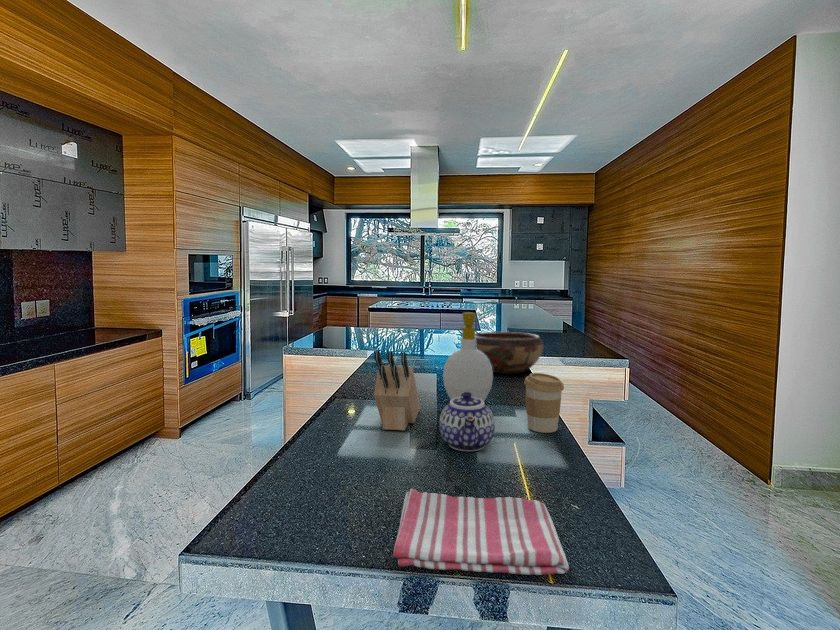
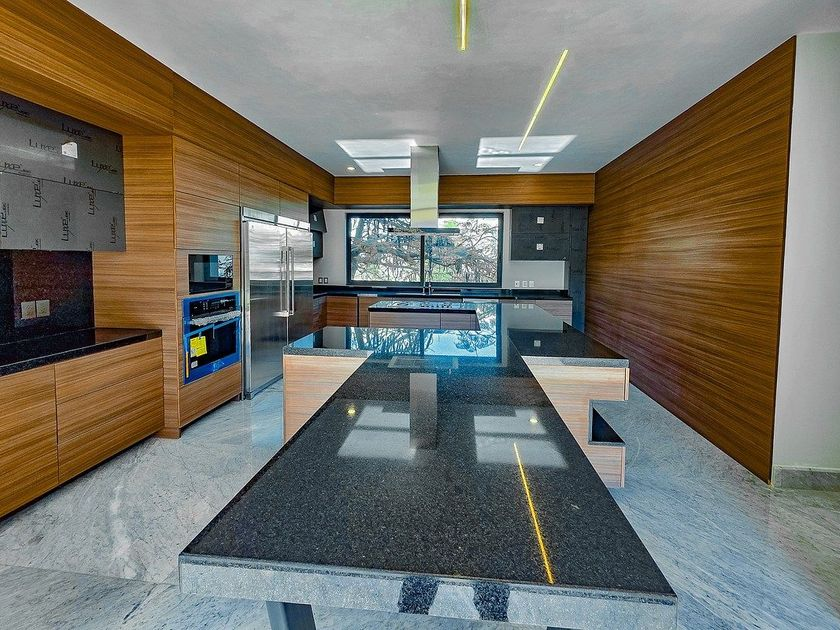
- dish towel [392,488,570,576]
- coffee cup [523,372,565,434]
- decorative bowl [475,331,545,375]
- knife block [373,349,421,431]
- teapot [438,392,496,452]
- soap bottle [442,311,494,402]
